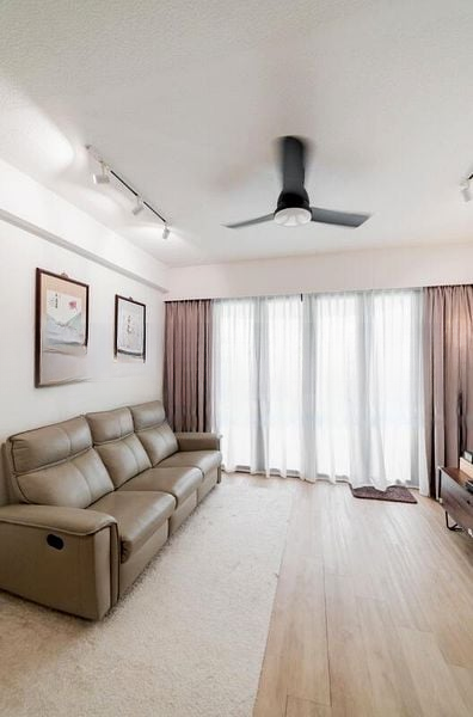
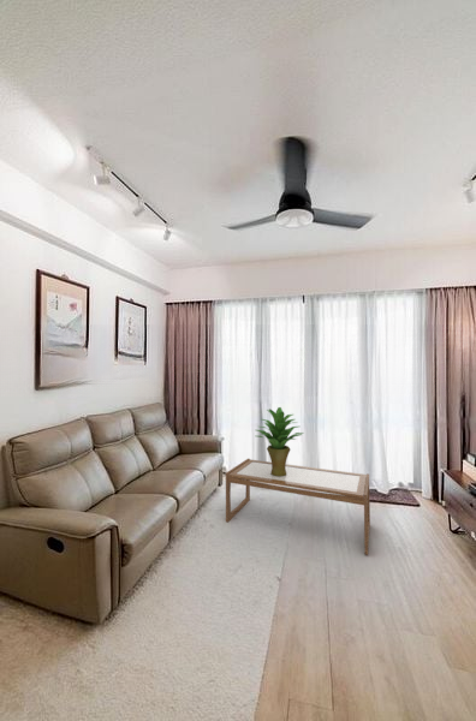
+ coffee table [225,458,371,556]
+ potted plant [256,406,305,476]
